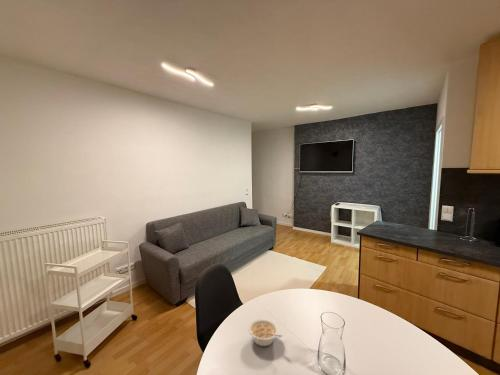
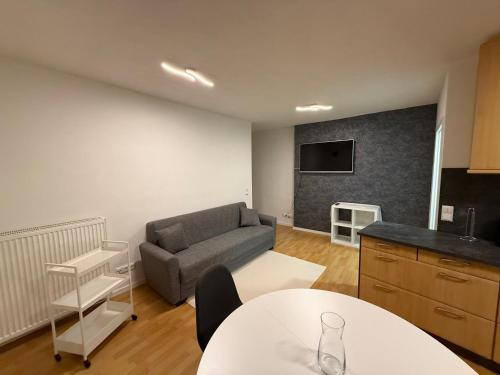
- legume [247,318,283,347]
